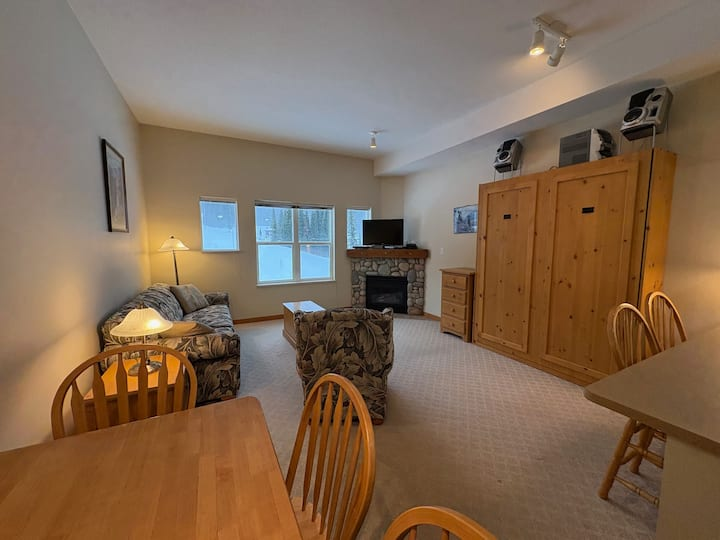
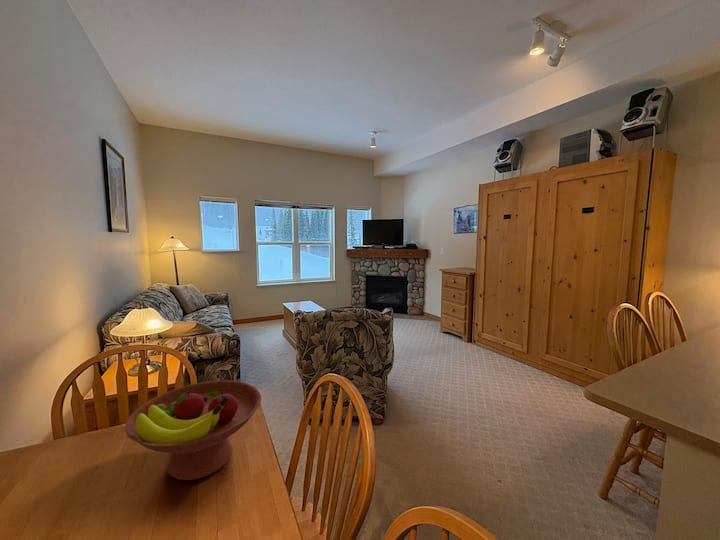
+ fruit bowl [124,379,262,482]
